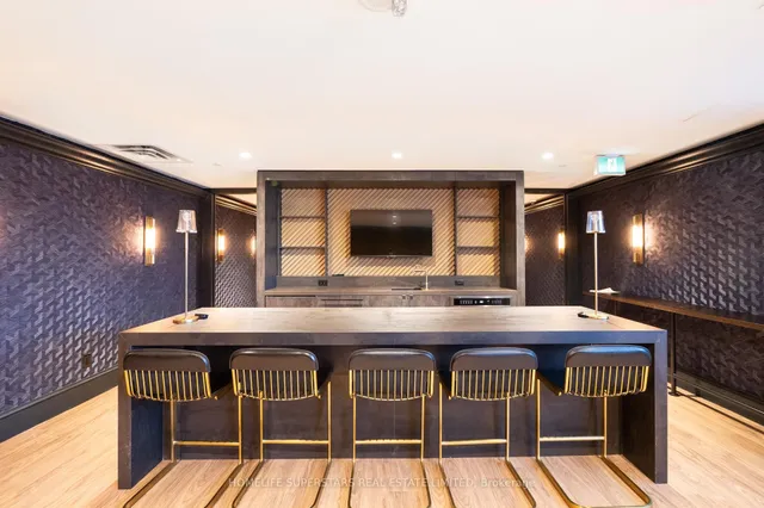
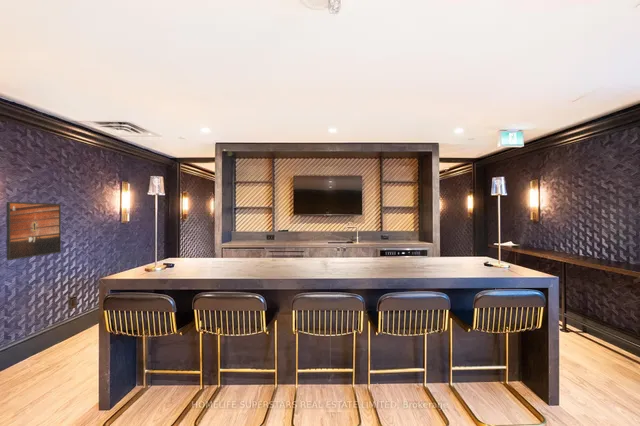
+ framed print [6,201,62,261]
